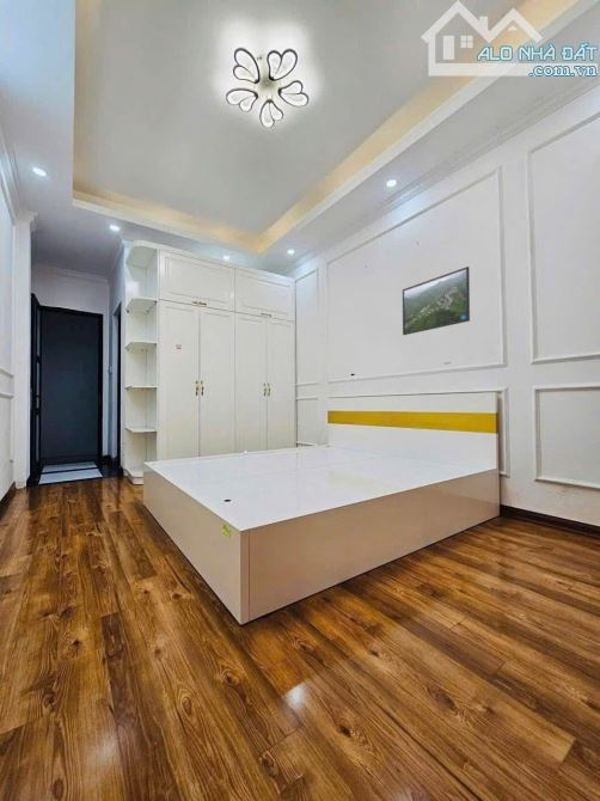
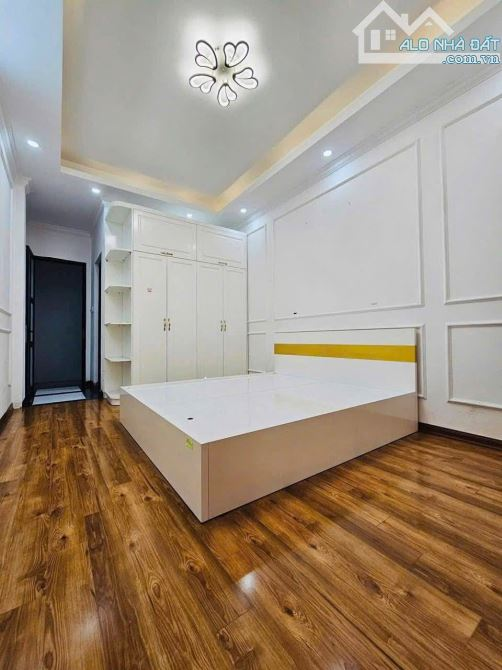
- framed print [402,265,471,336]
